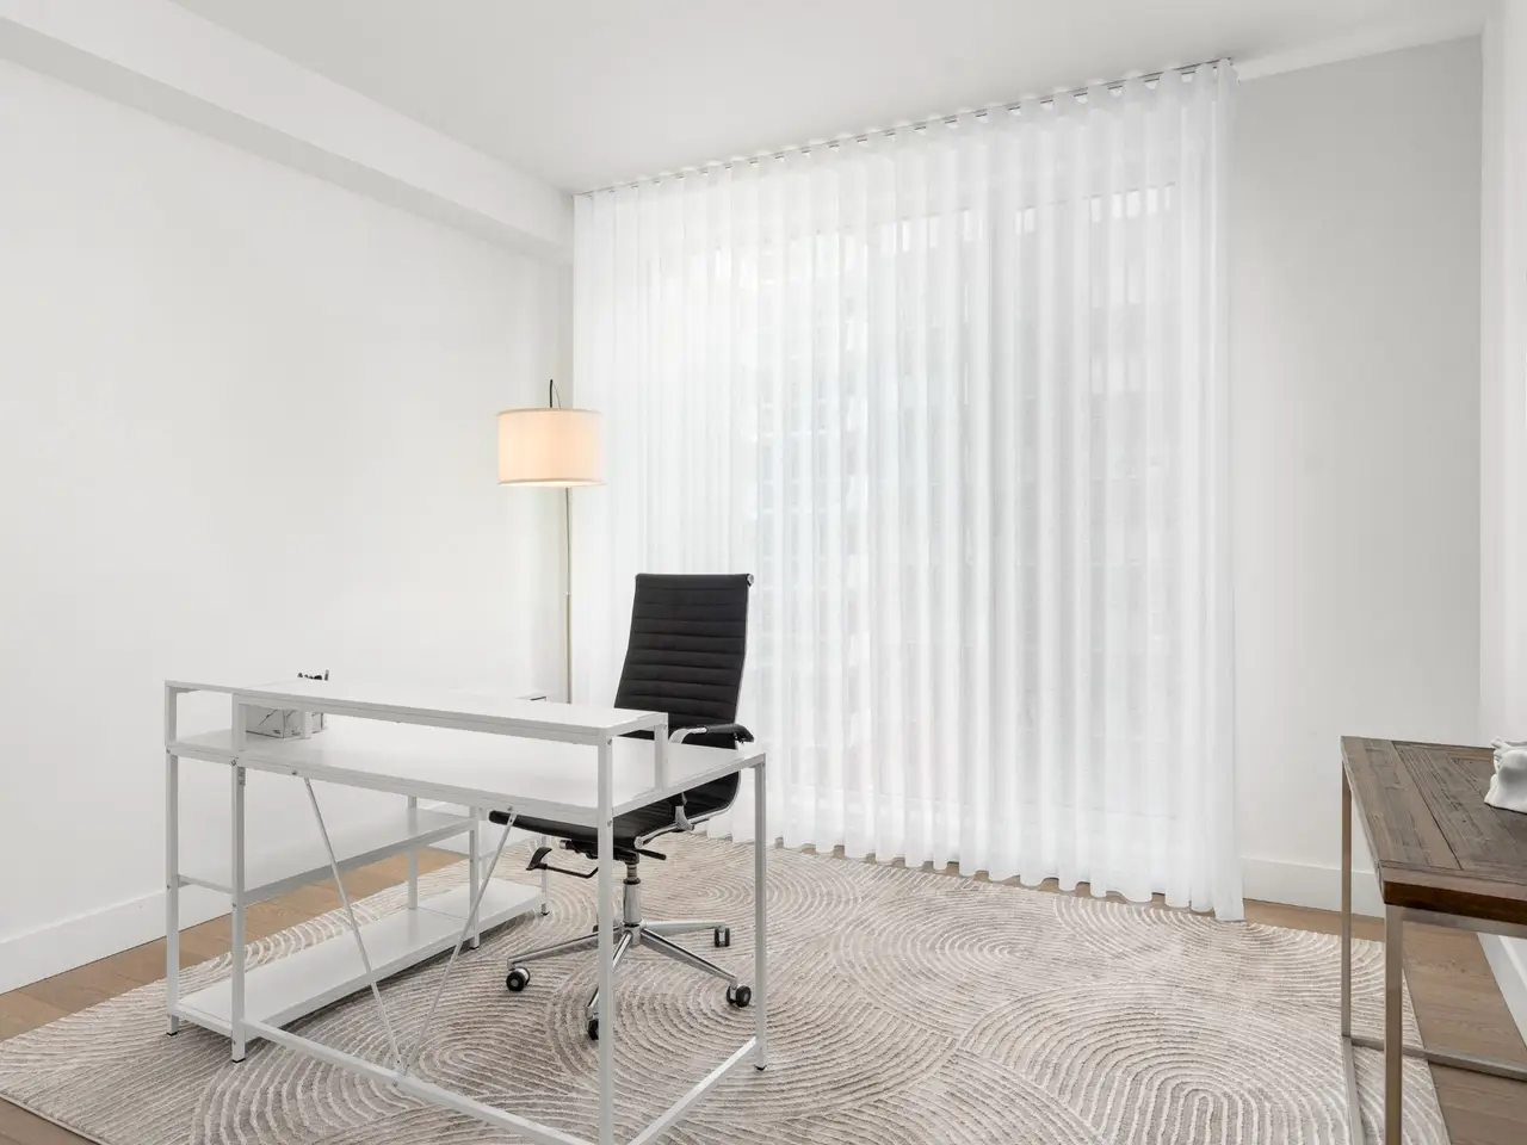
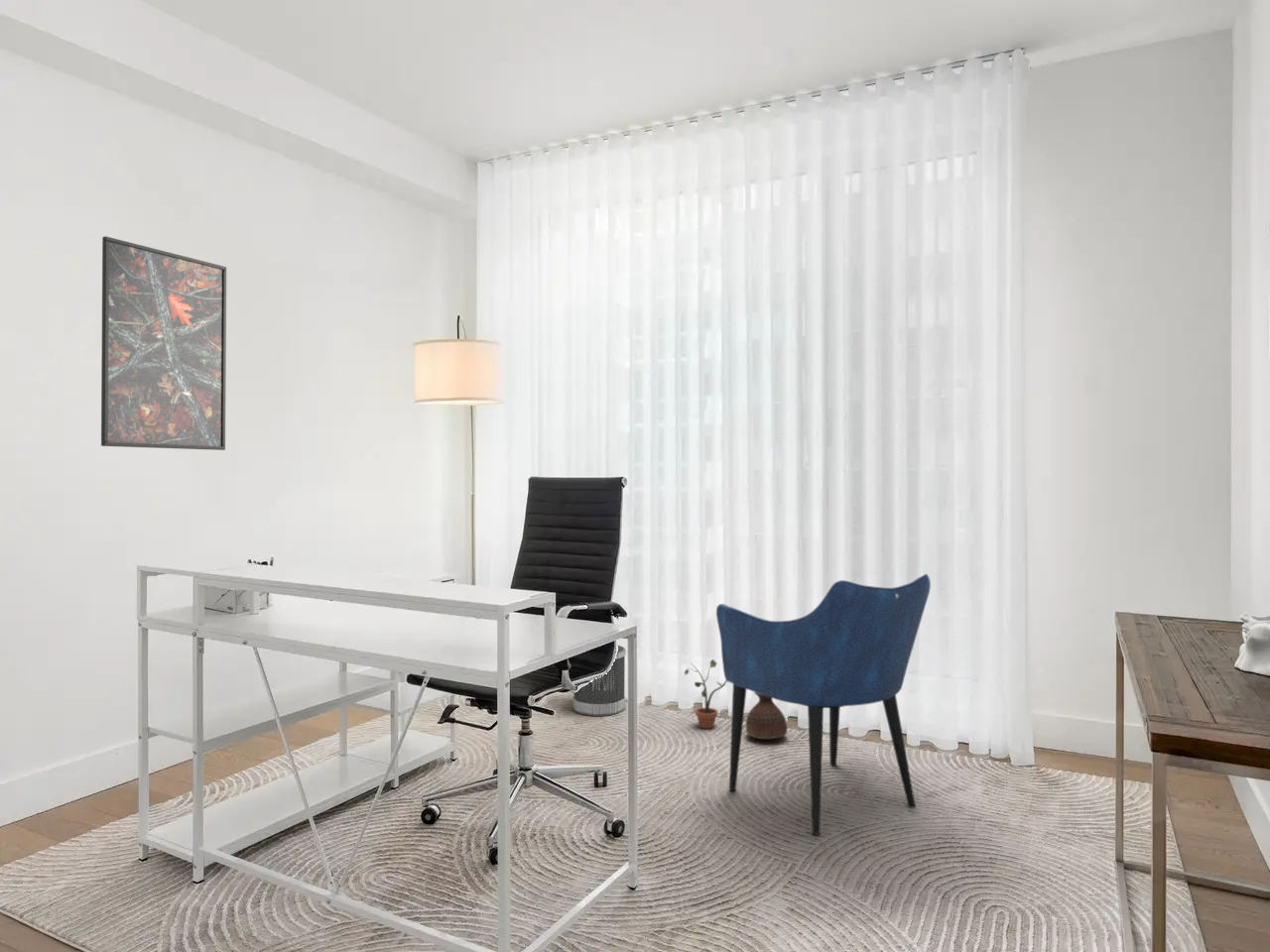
+ wastebasket [572,645,627,717]
+ ceramic jug [745,692,788,740]
+ armchair [715,573,932,836]
+ potted plant [684,658,727,730]
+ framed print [100,235,227,451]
